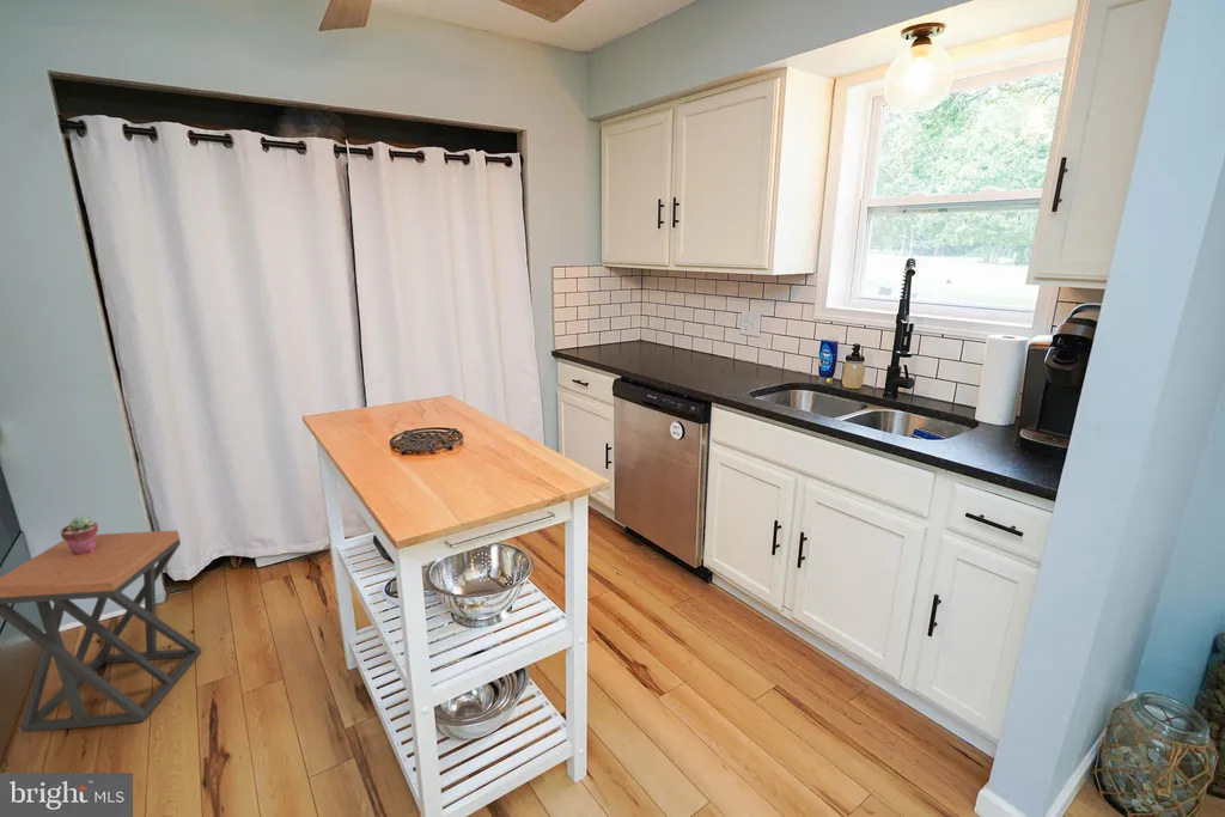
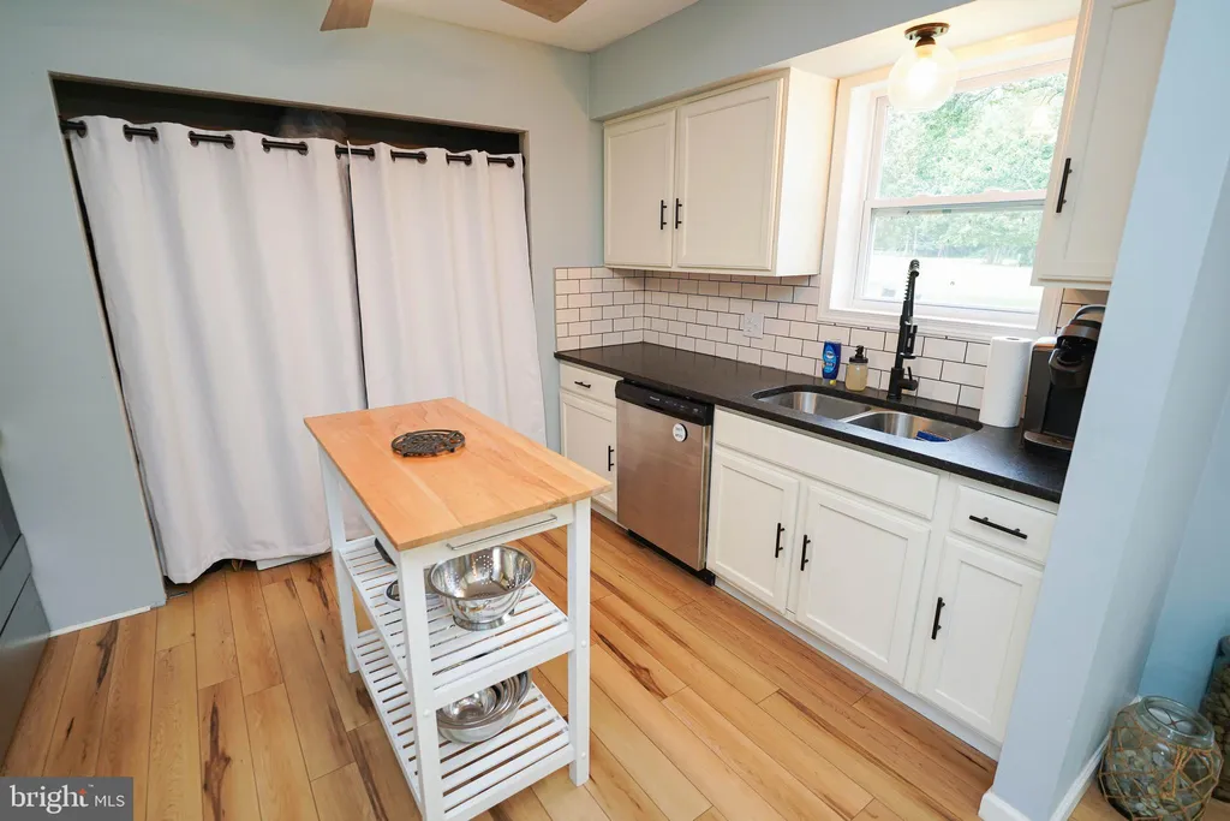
- stool [0,530,202,733]
- potted succulent [60,516,99,555]
